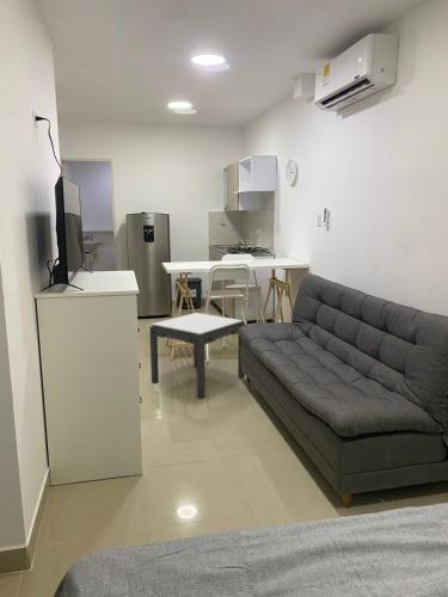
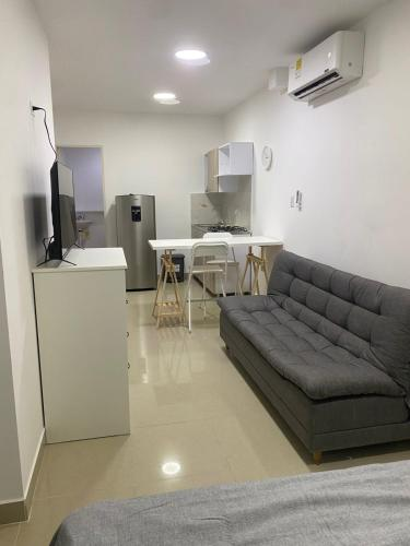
- side table [148,312,246,399]
